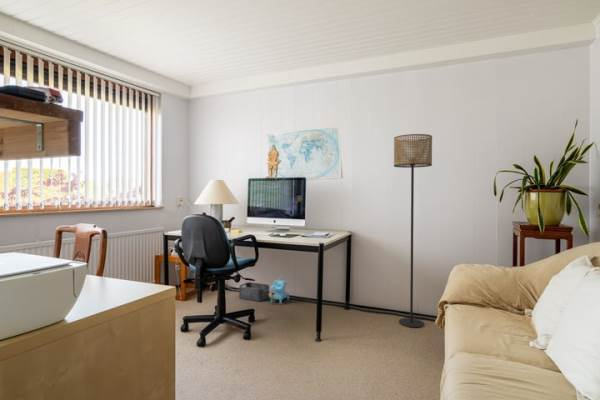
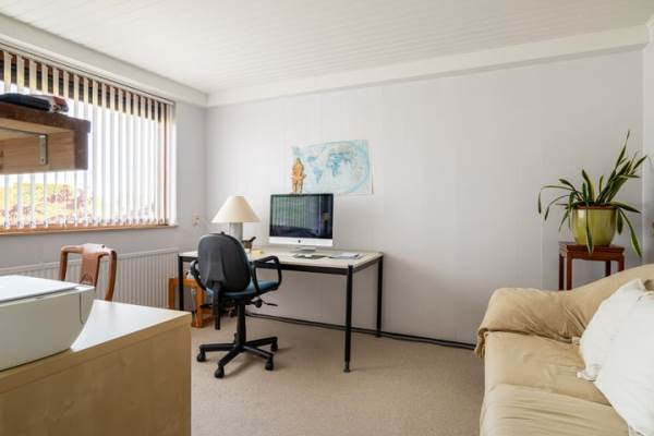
- toy house [269,275,290,305]
- storage bin [238,281,270,302]
- floor lamp [393,133,433,328]
